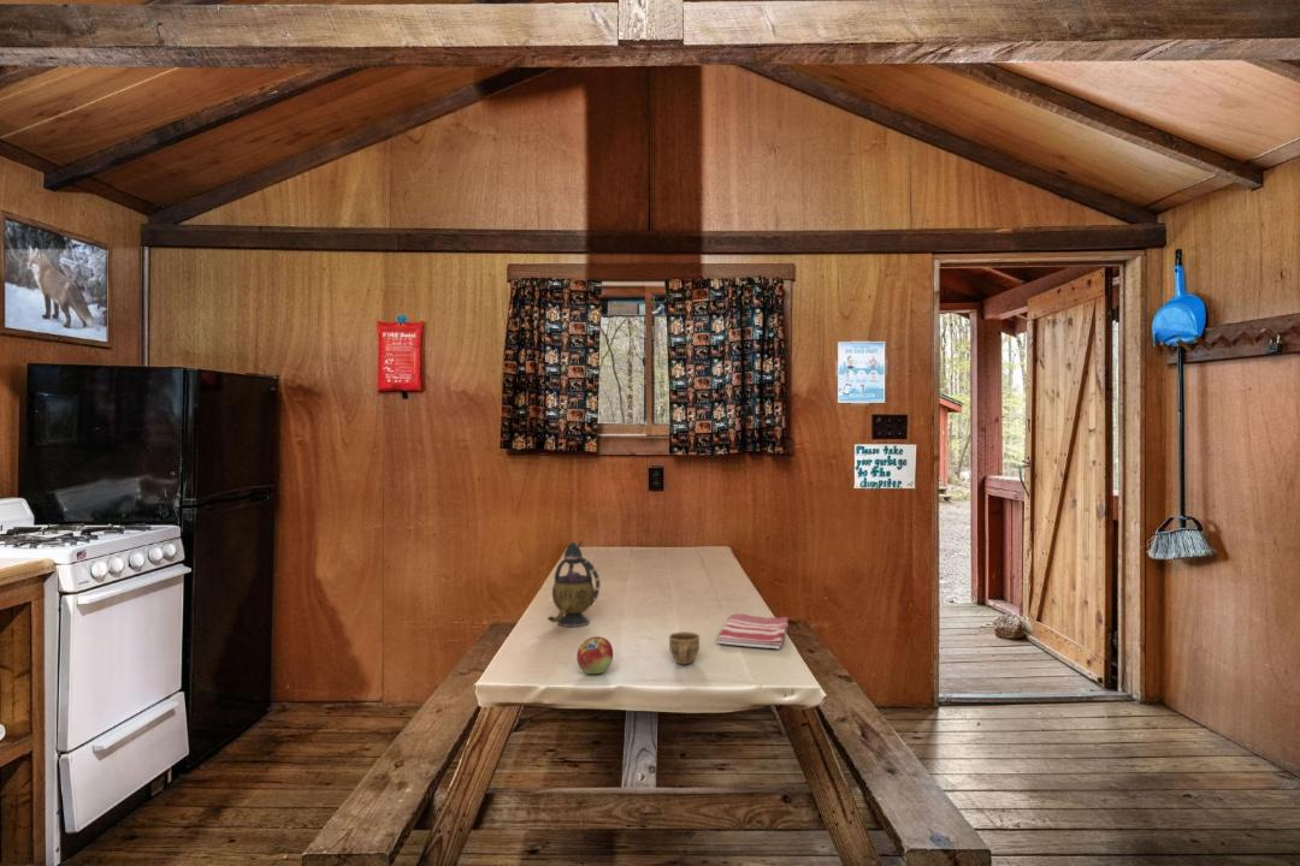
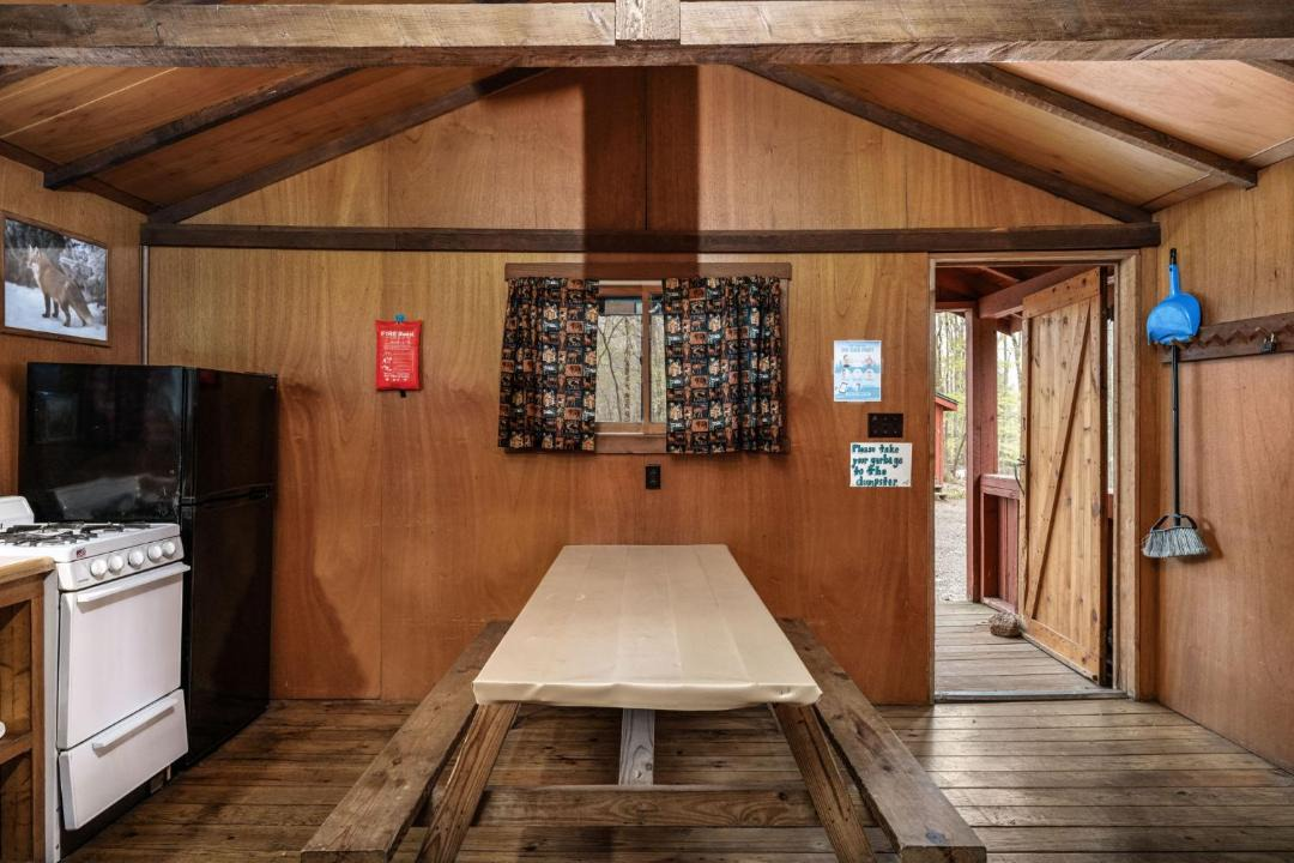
- teapot [546,540,601,628]
- fruit [575,635,614,675]
- dish towel [716,612,790,651]
- cup [668,630,701,666]
